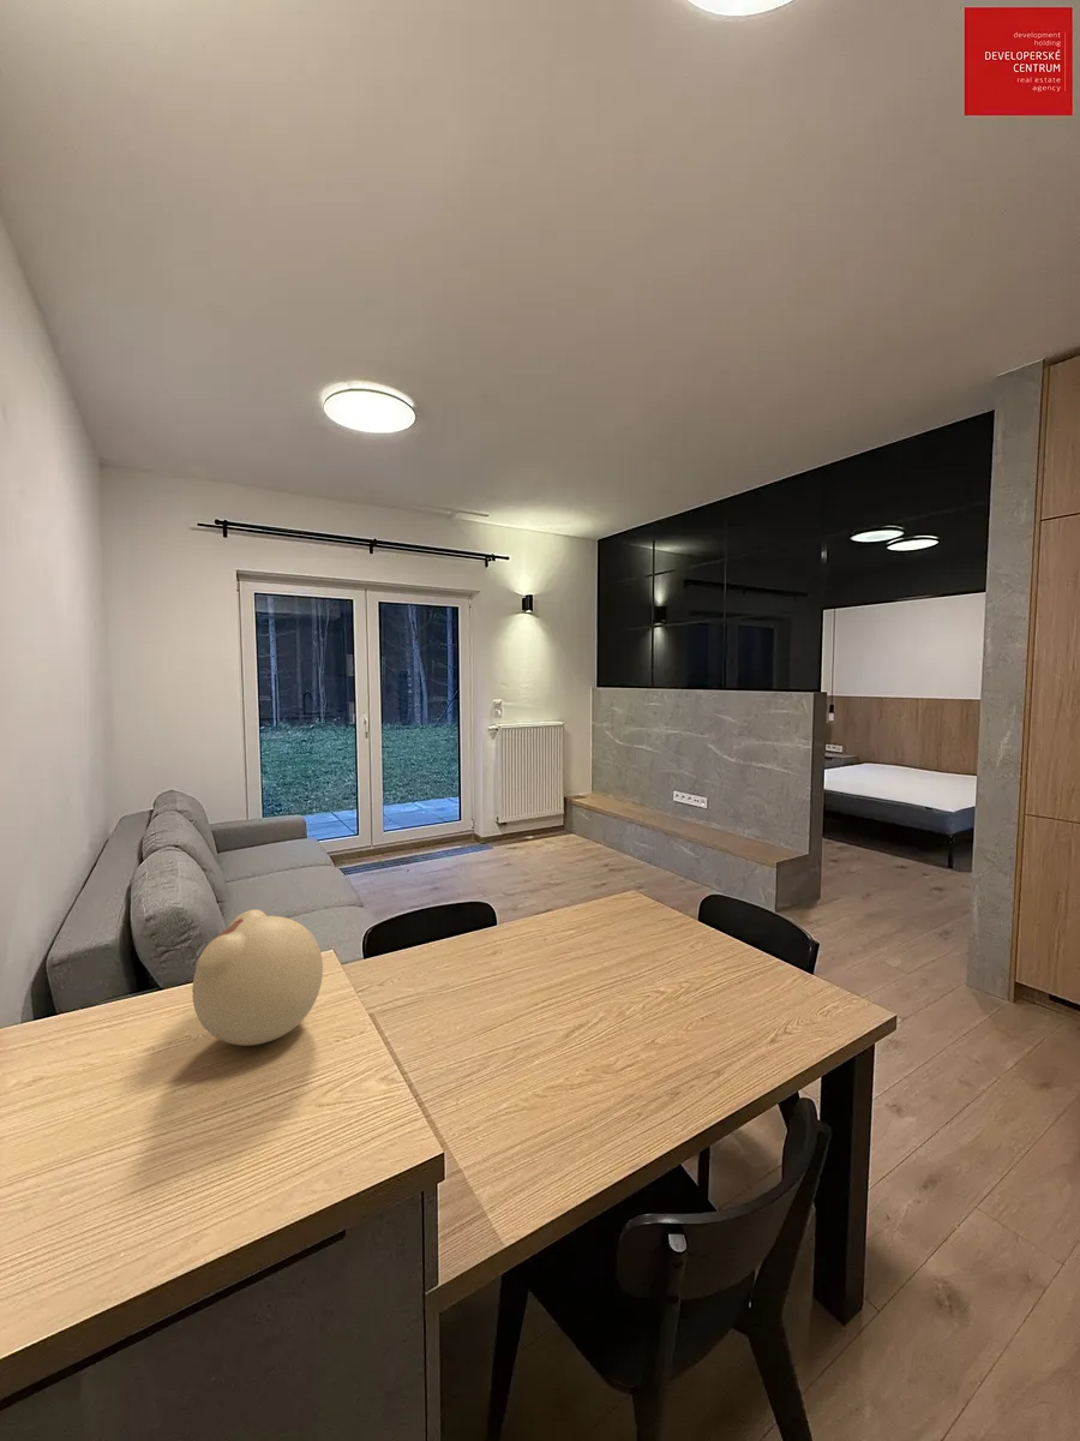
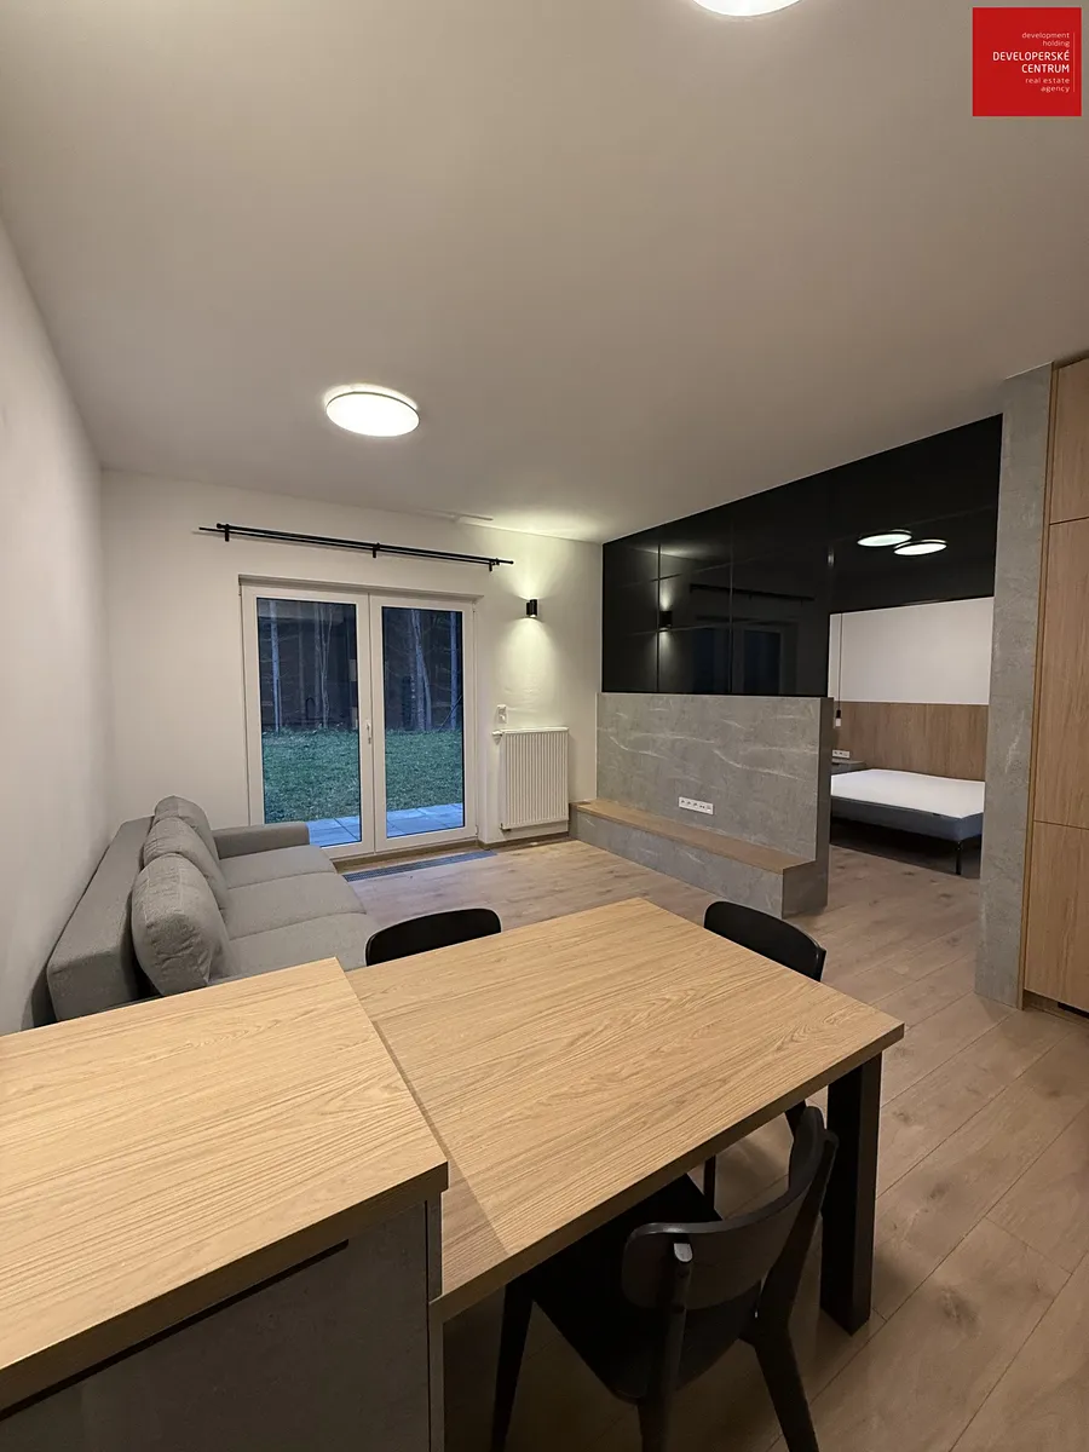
- teapot [191,908,324,1047]
